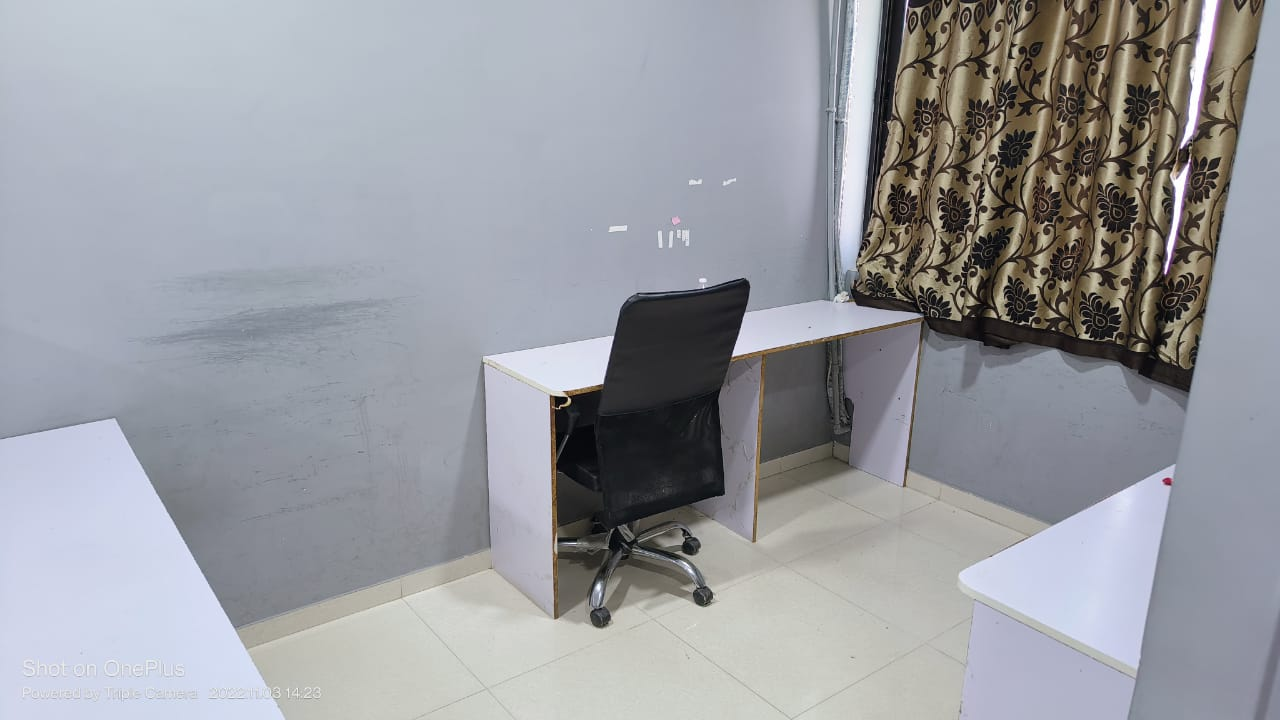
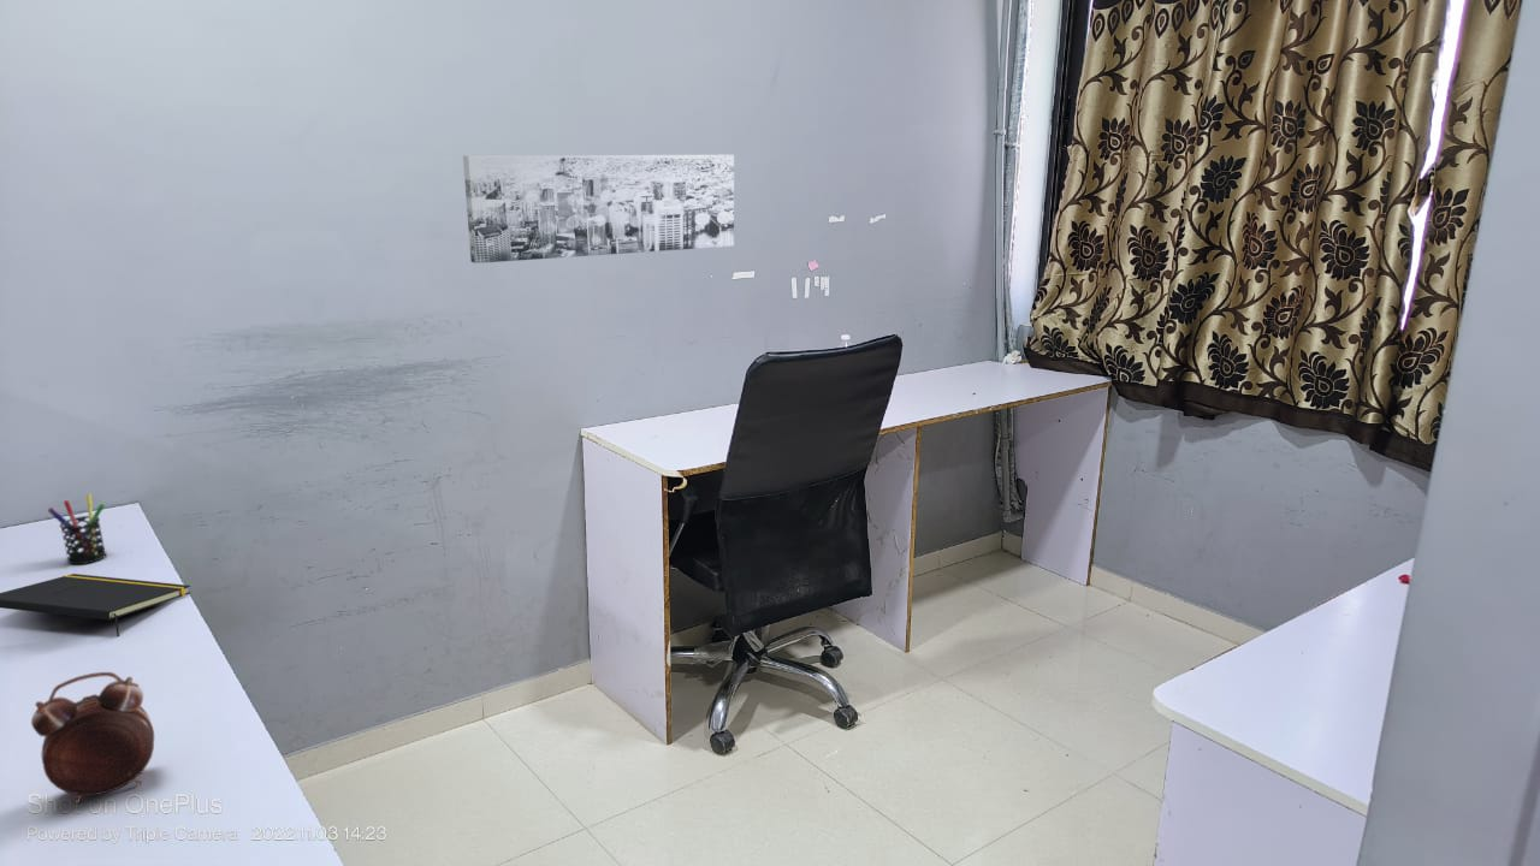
+ wall art [462,154,735,265]
+ alarm clock [30,671,155,805]
+ pen holder [47,493,107,565]
+ notepad [0,573,191,637]
